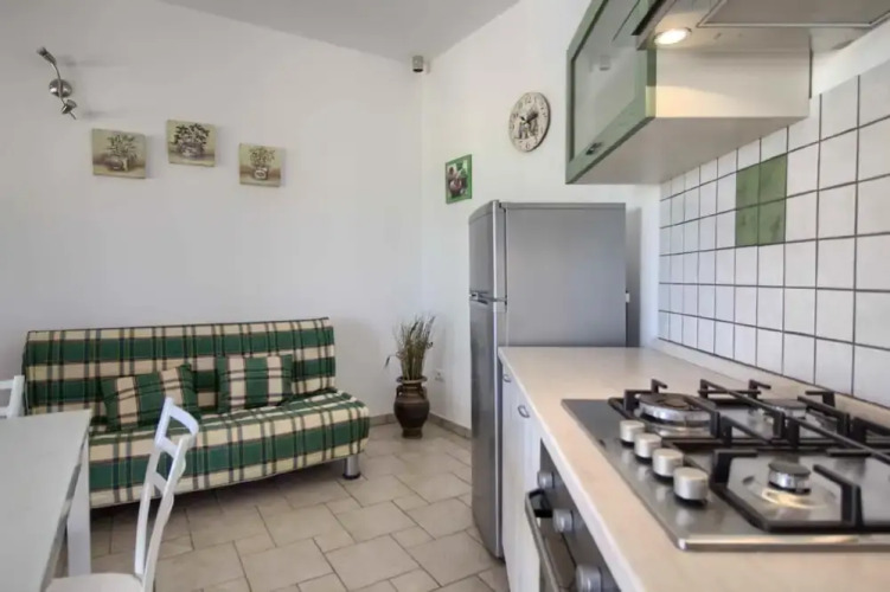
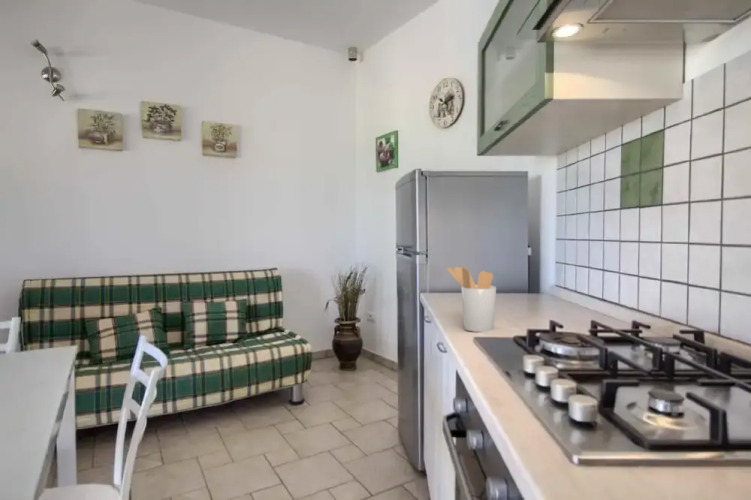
+ utensil holder [446,266,497,333]
